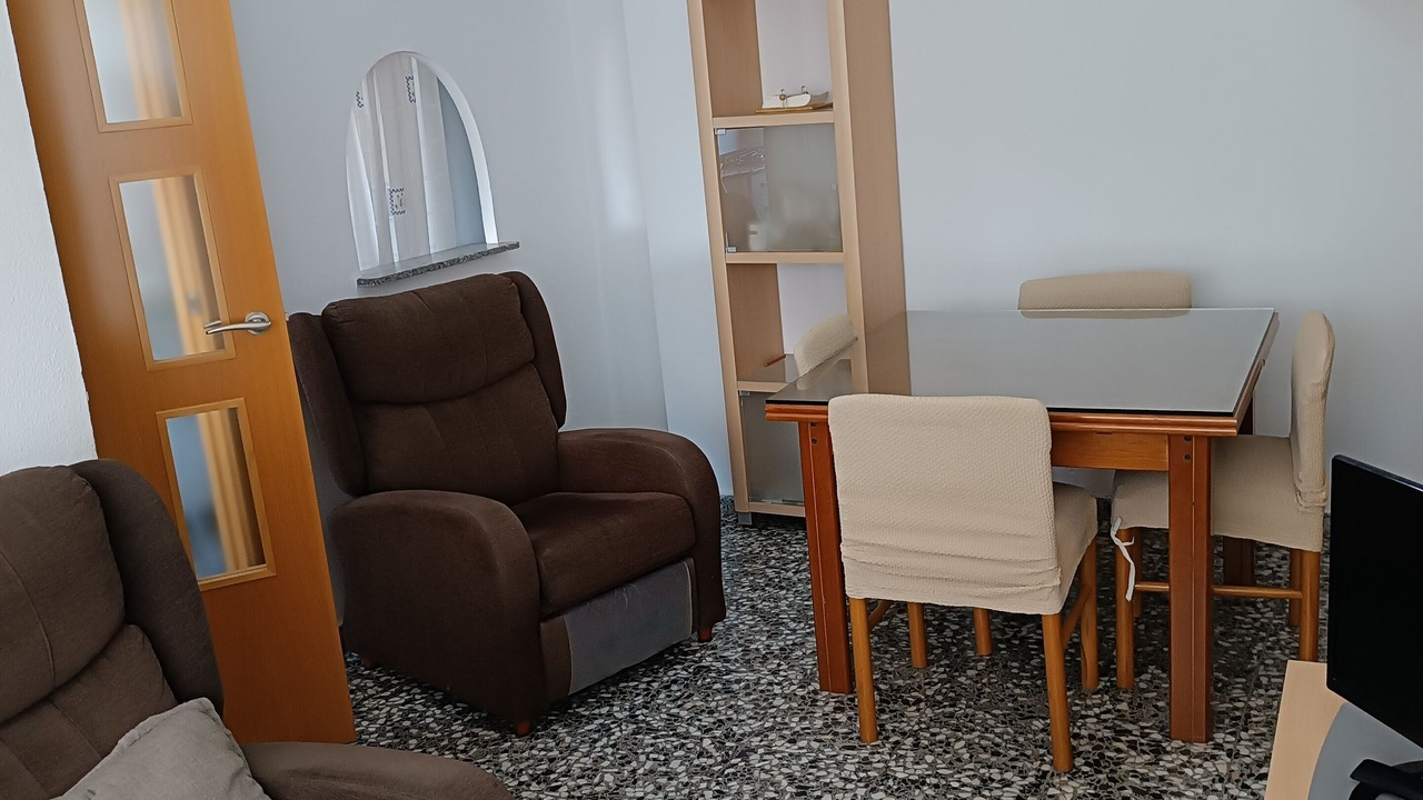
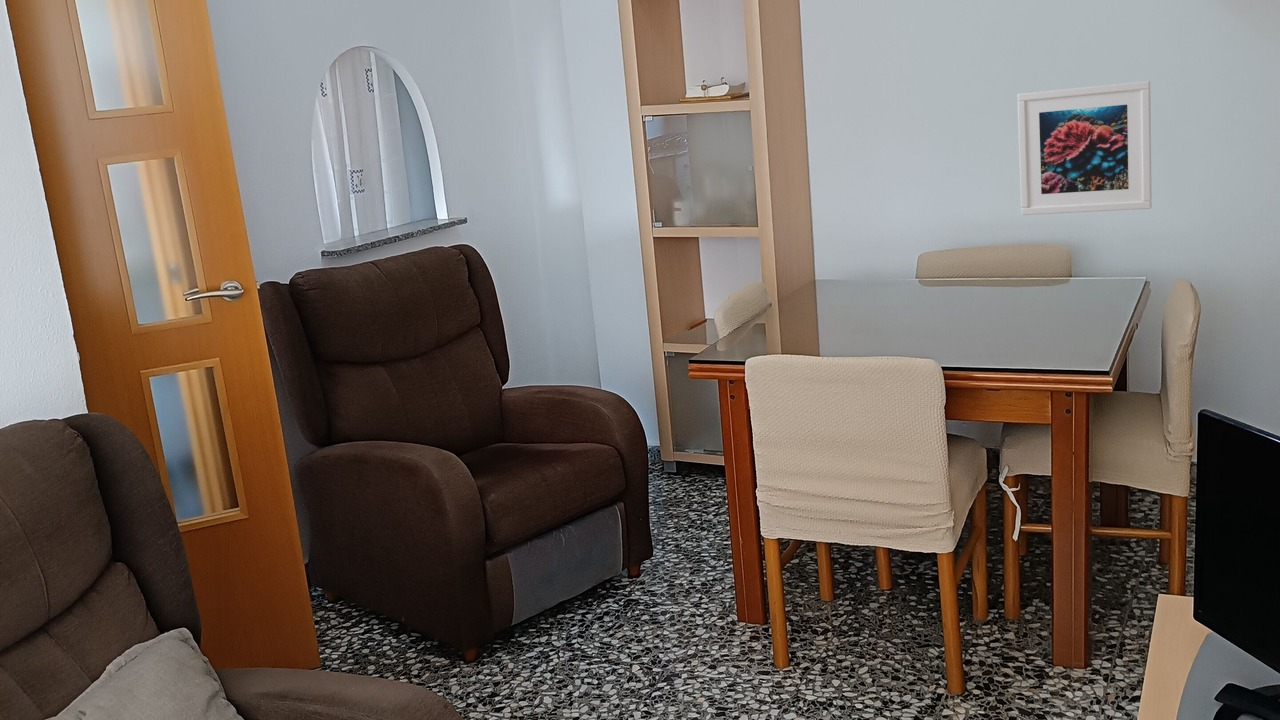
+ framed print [1016,80,1153,216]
